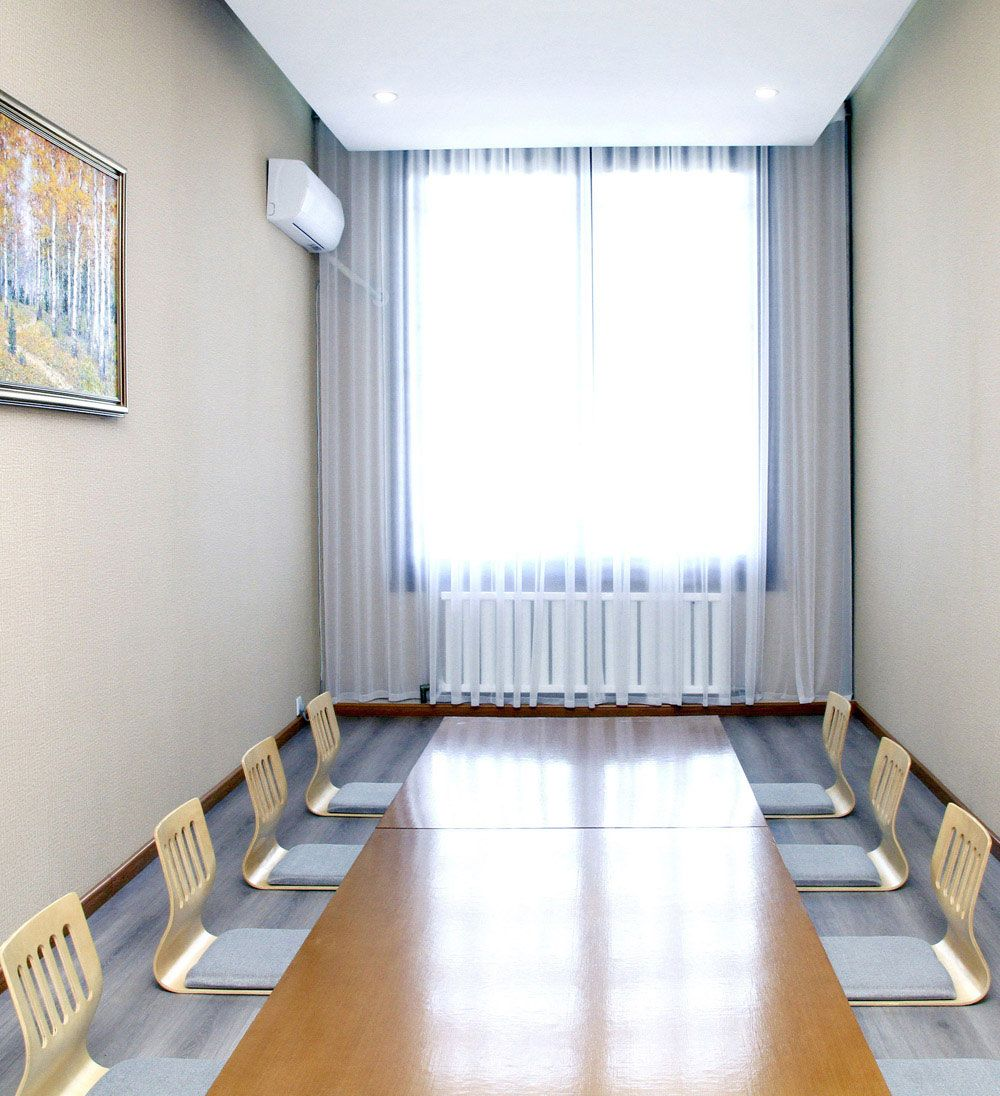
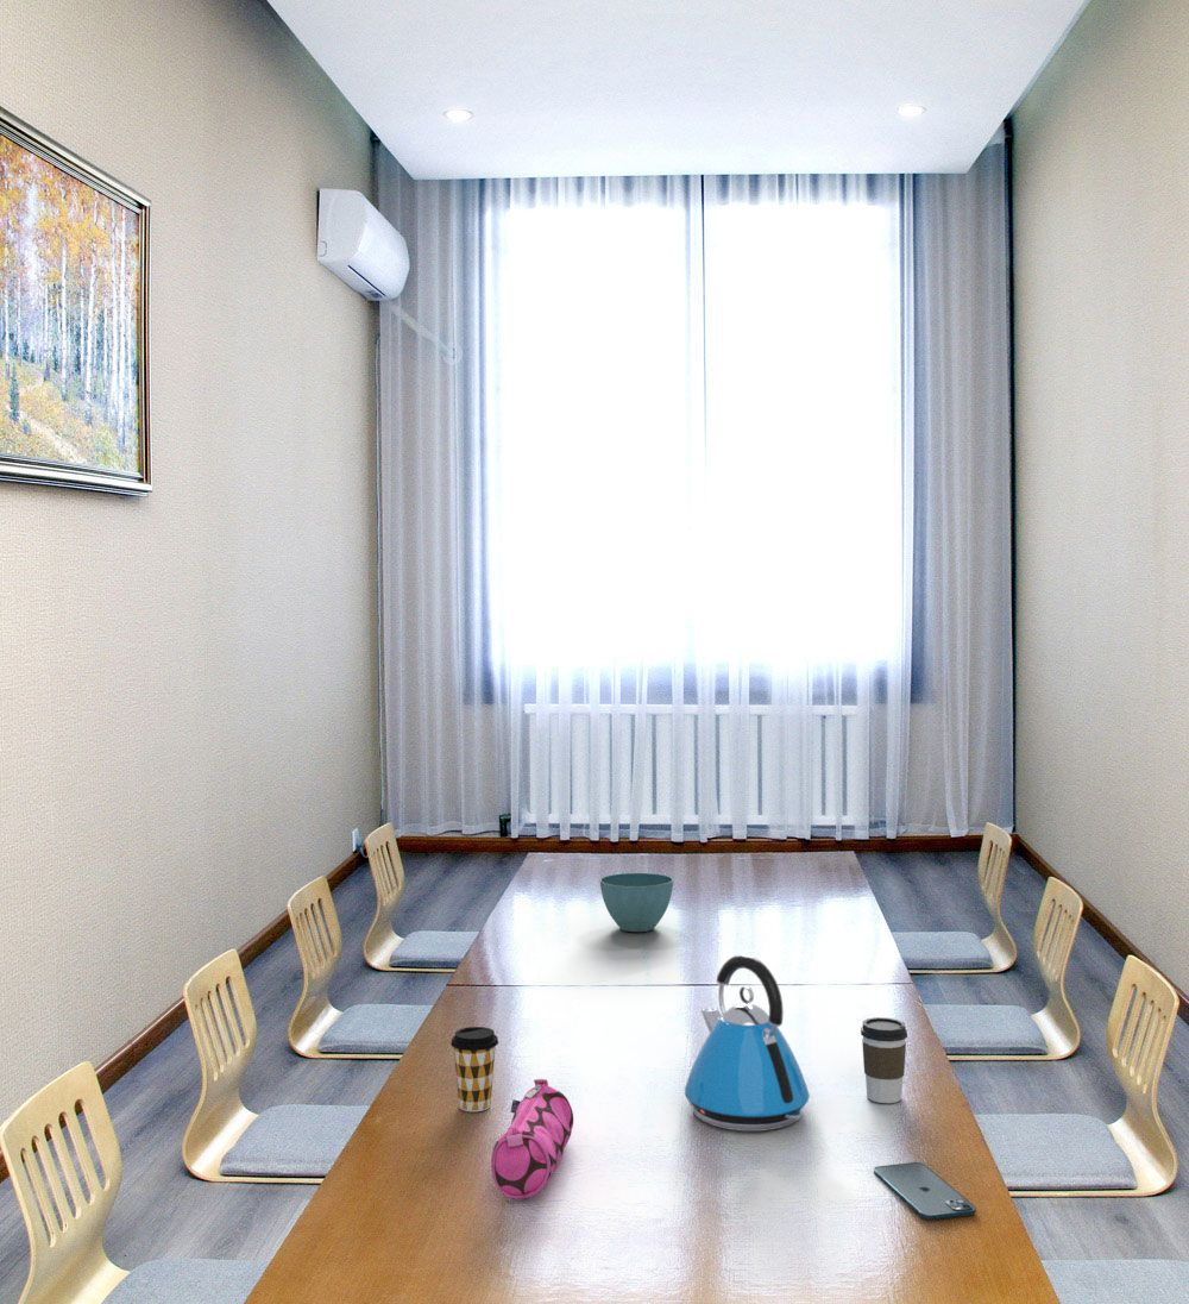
+ coffee cup [860,1016,908,1104]
+ pencil case [490,1078,574,1200]
+ coffee cup [449,1026,499,1112]
+ plant pot [599,872,674,933]
+ smartphone [873,1161,977,1221]
+ kettle [684,953,811,1133]
